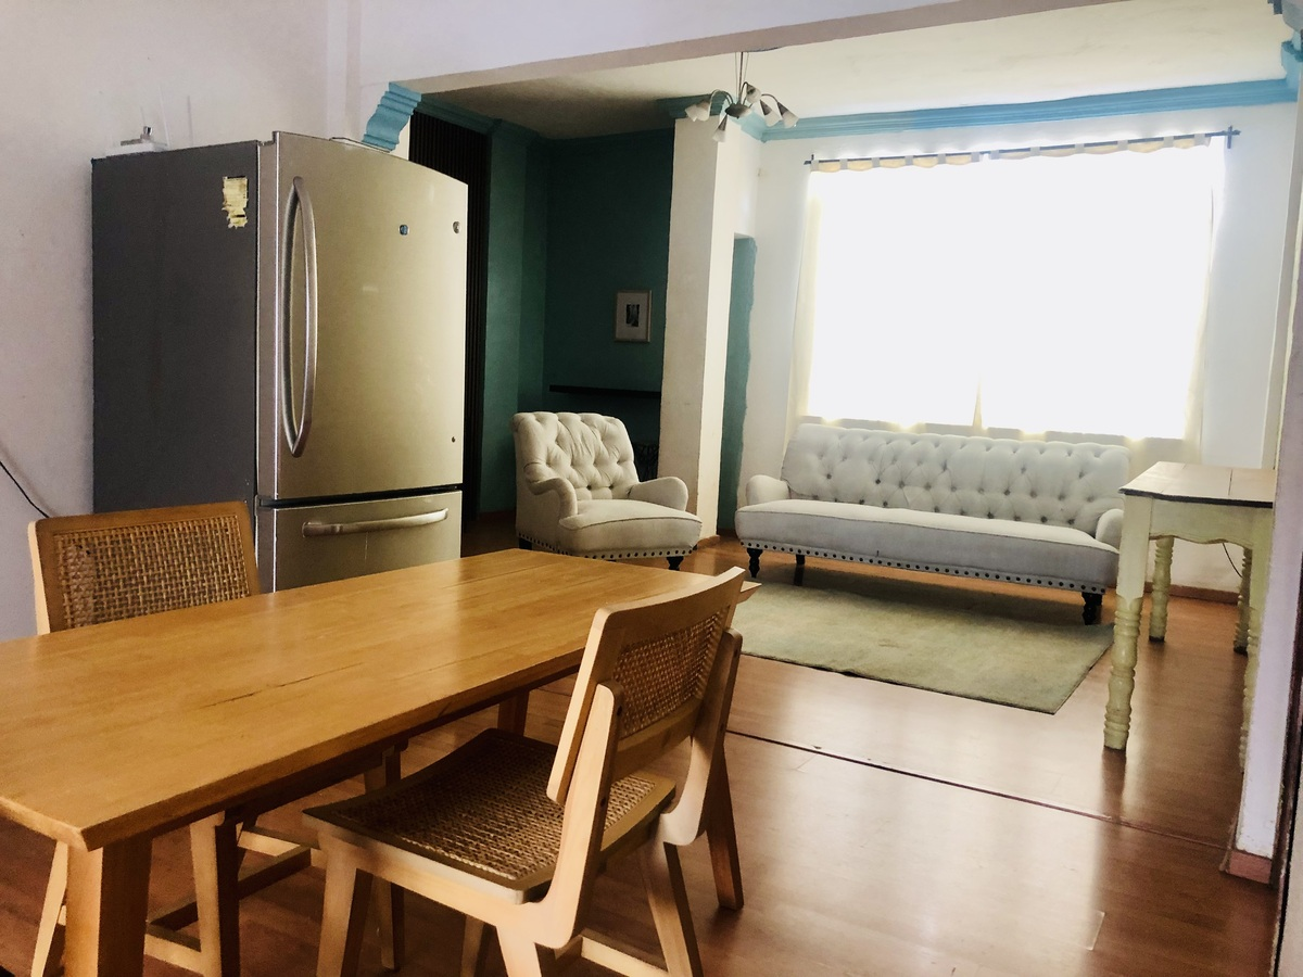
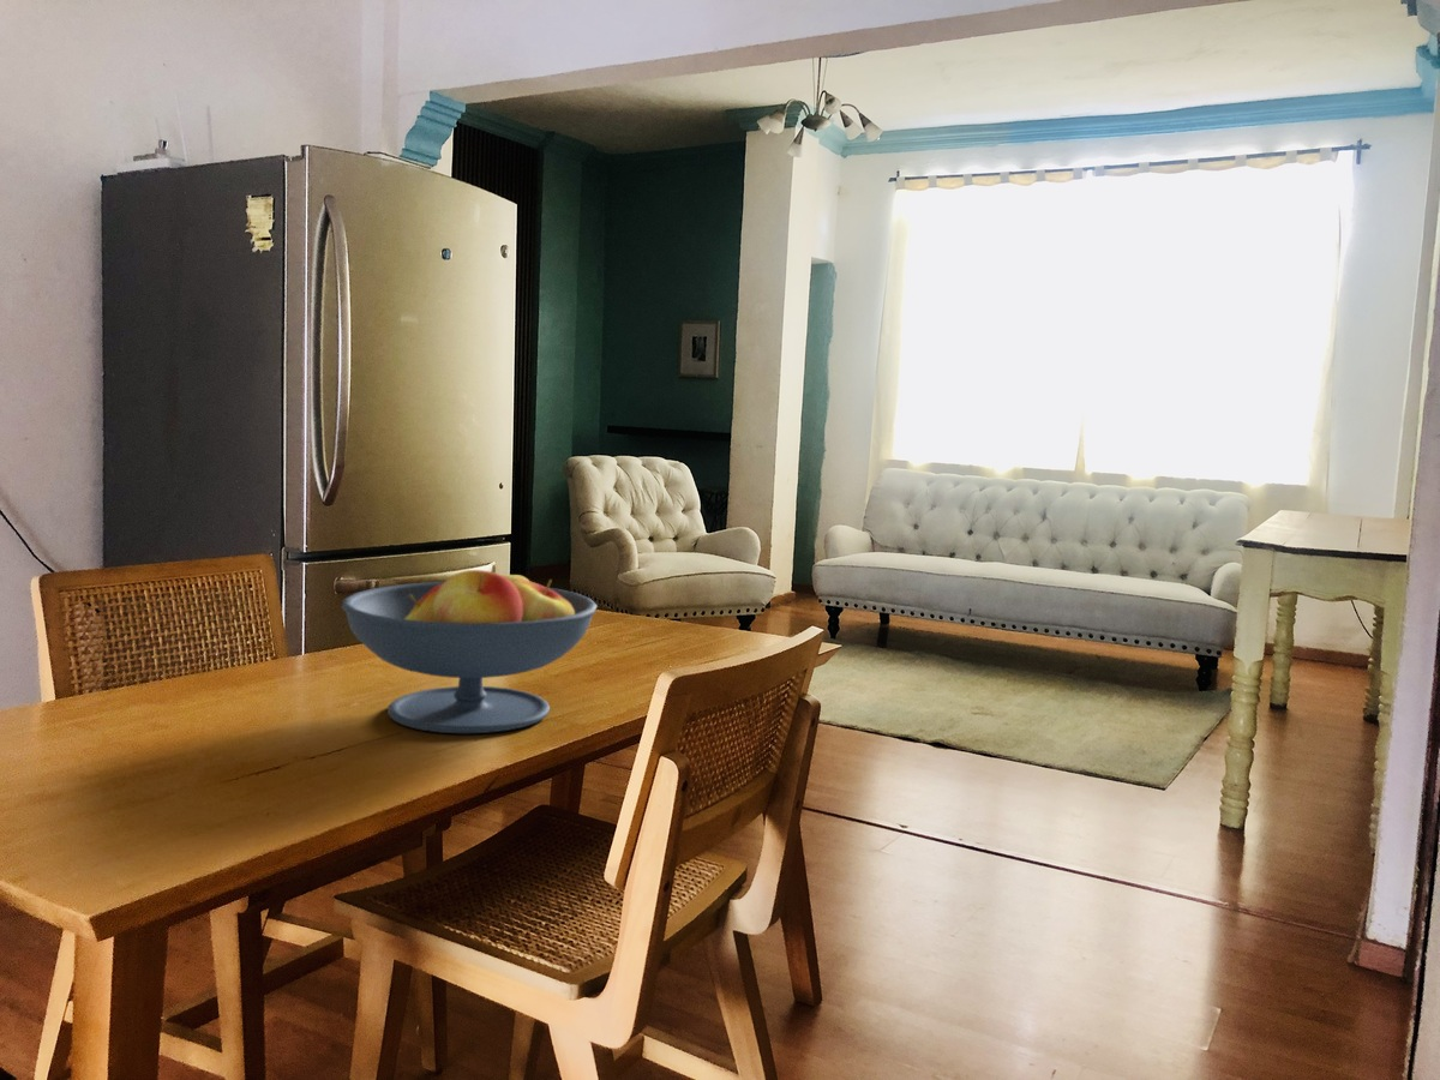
+ fruit bowl [341,564,599,734]
